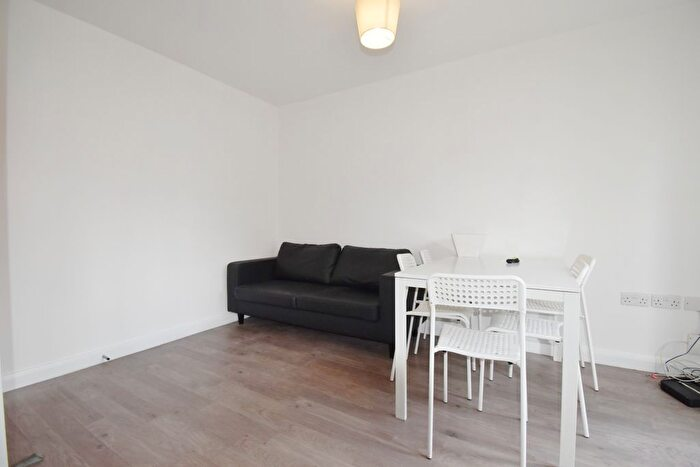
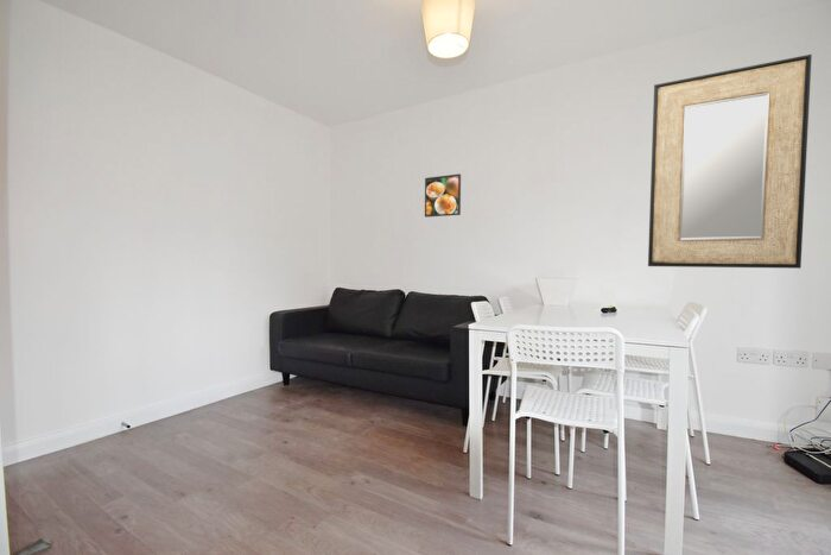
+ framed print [424,172,462,219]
+ home mirror [647,53,813,270]
